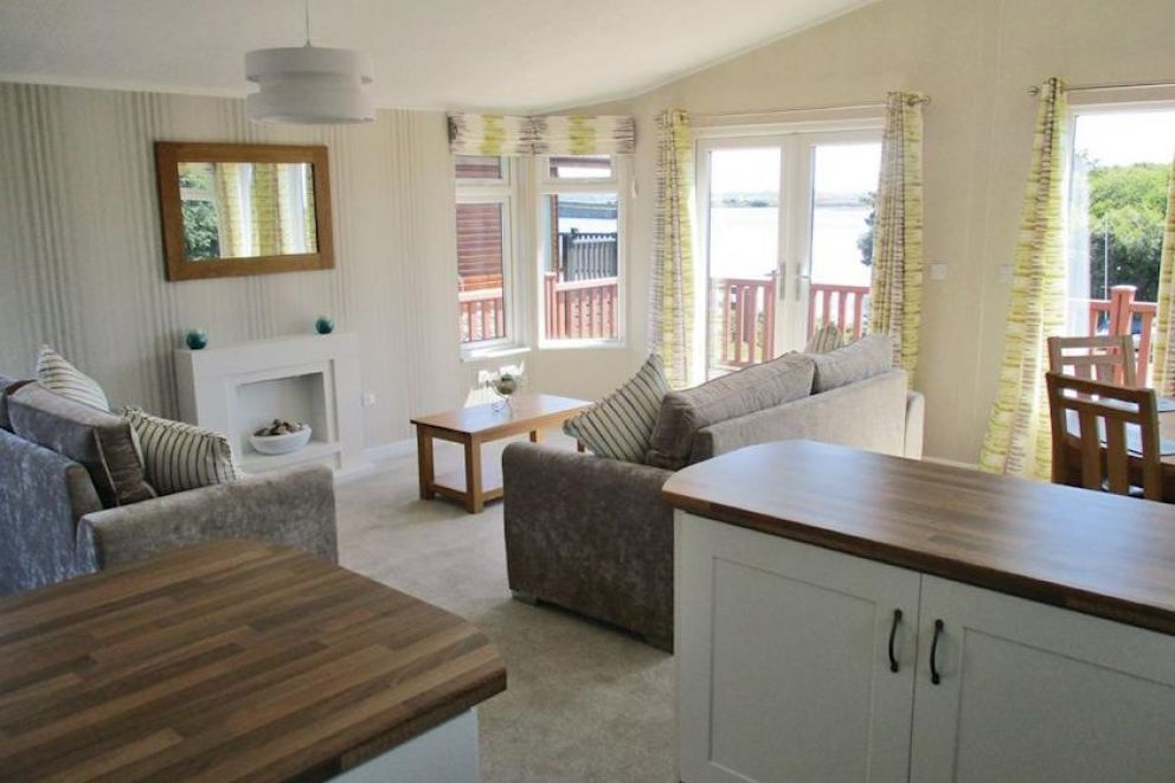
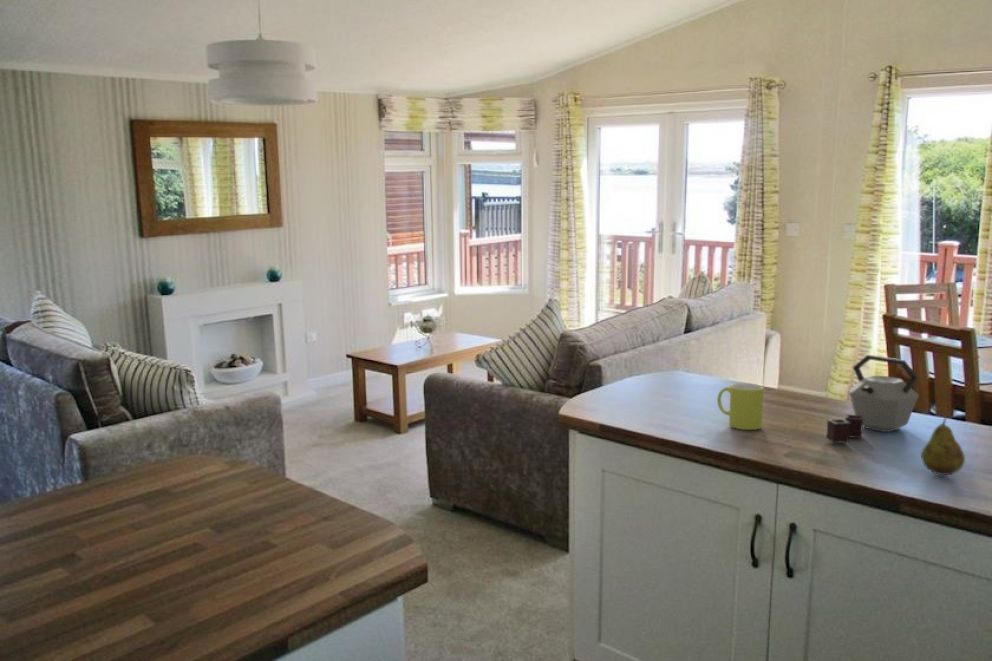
+ kettle [826,354,920,444]
+ fruit [920,417,966,476]
+ mug [716,382,765,431]
